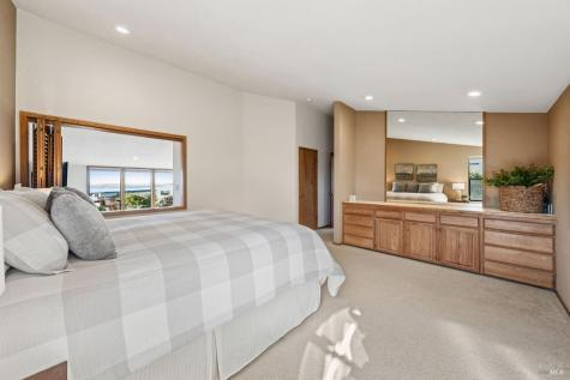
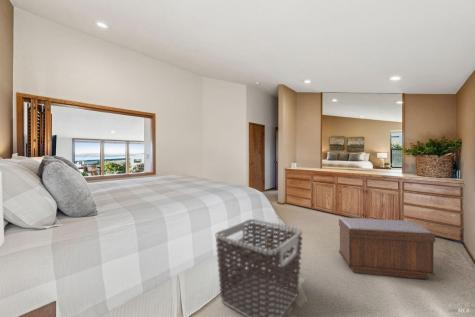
+ clothes hamper [215,218,303,317]
+ bench [338,217,436,280]
